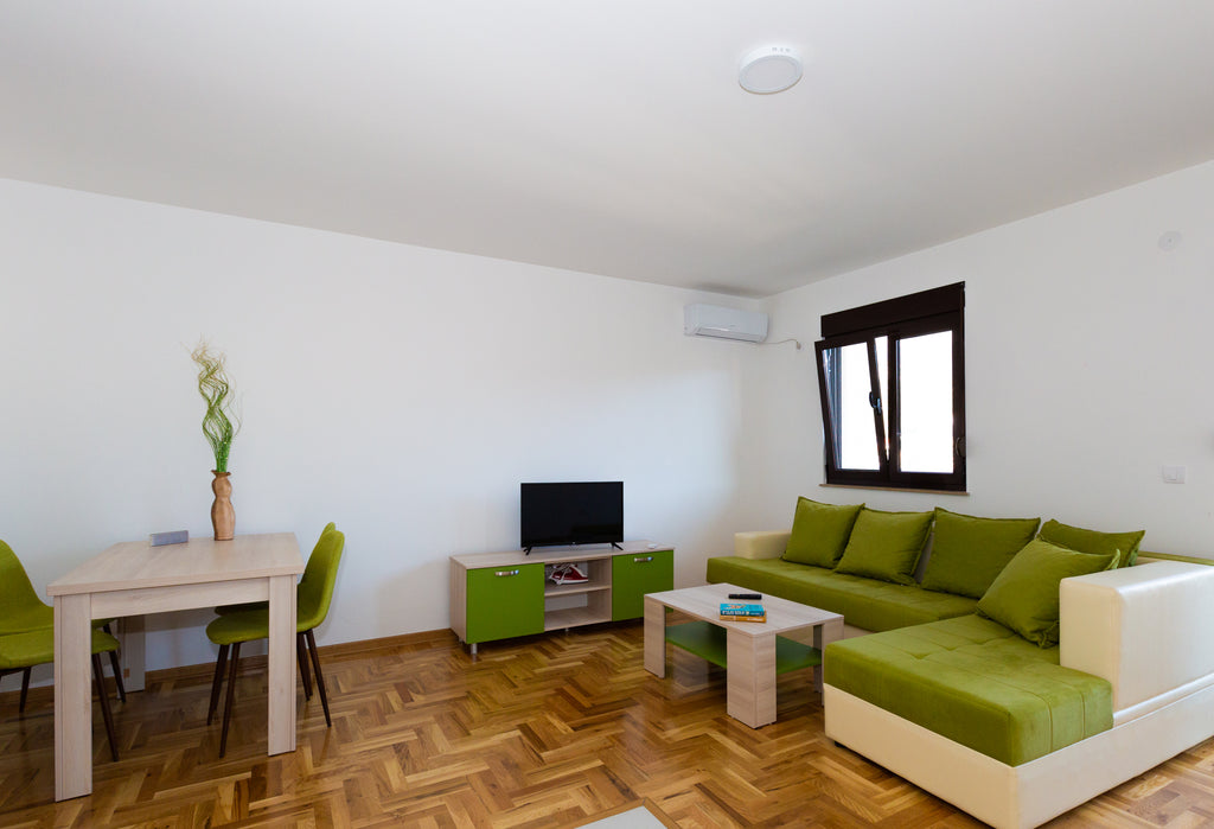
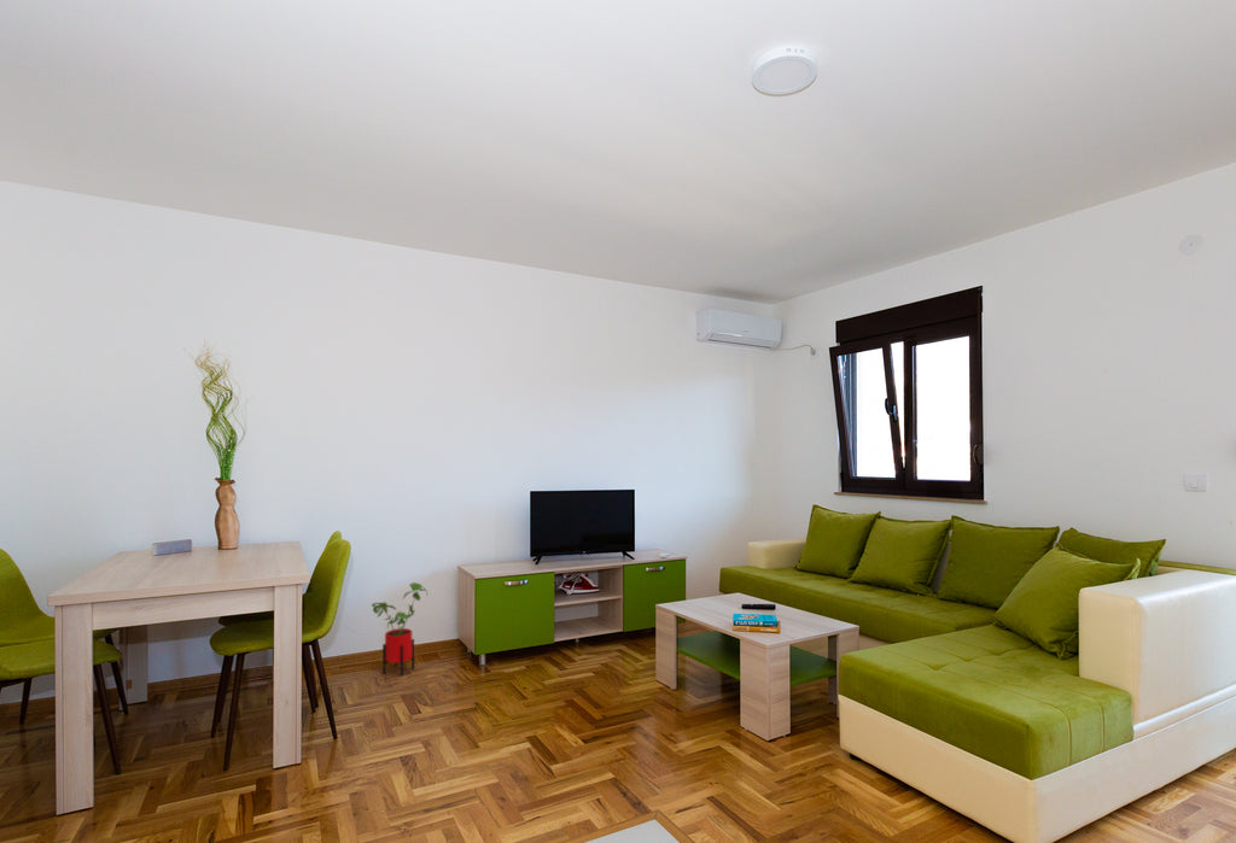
+ house plant [371,581,428,677]
